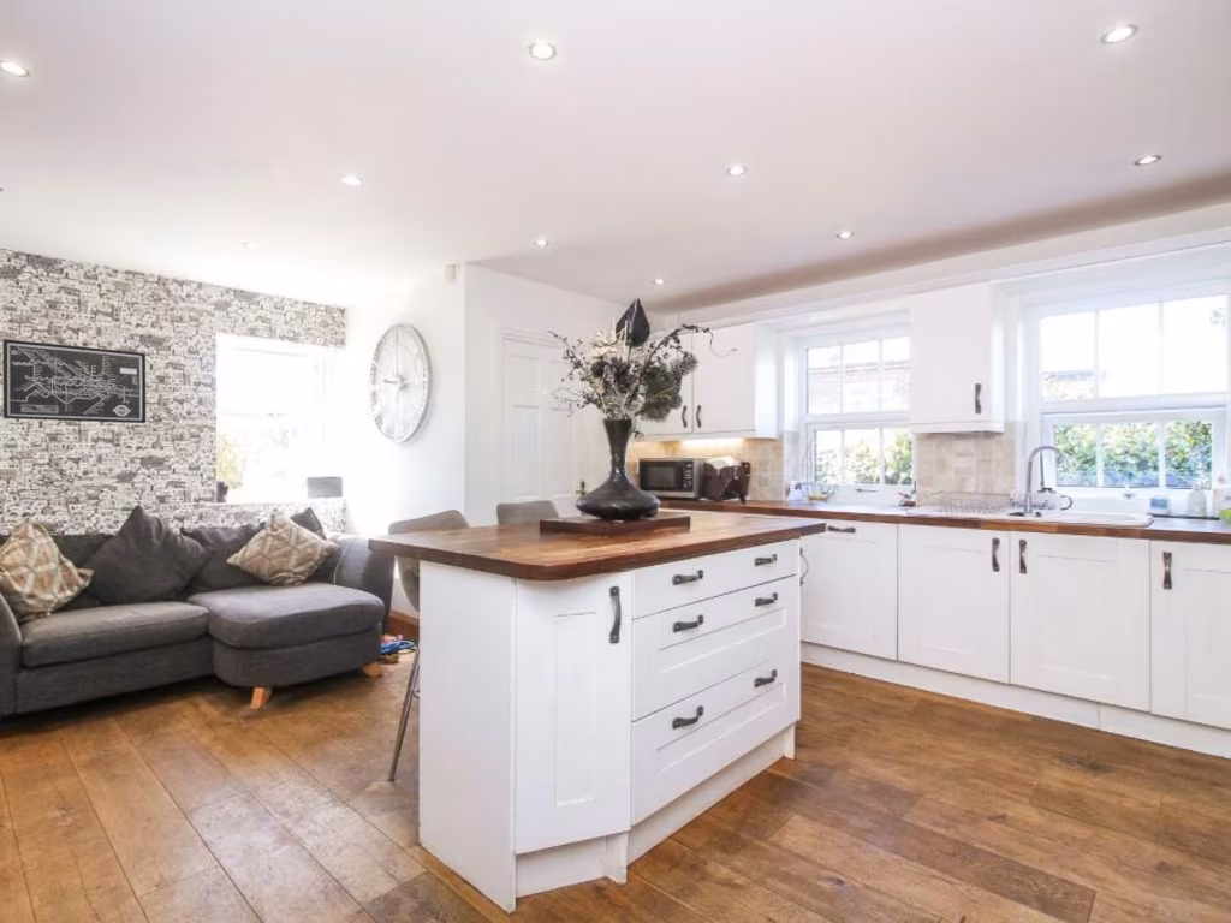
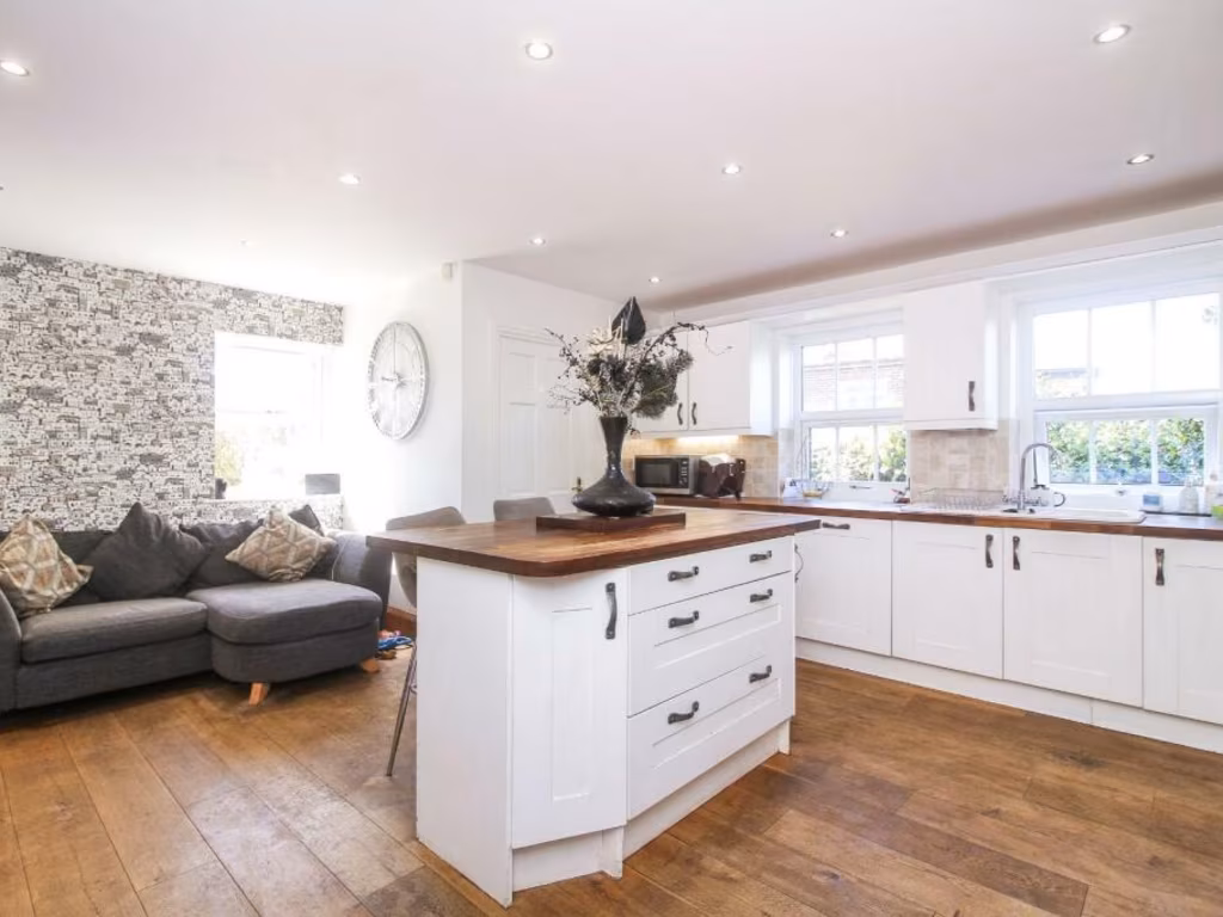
- wall art [1,338,147,424]
